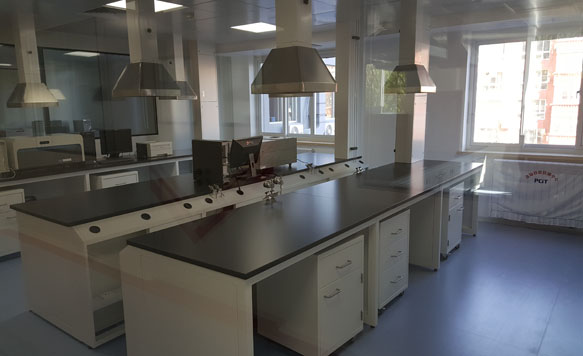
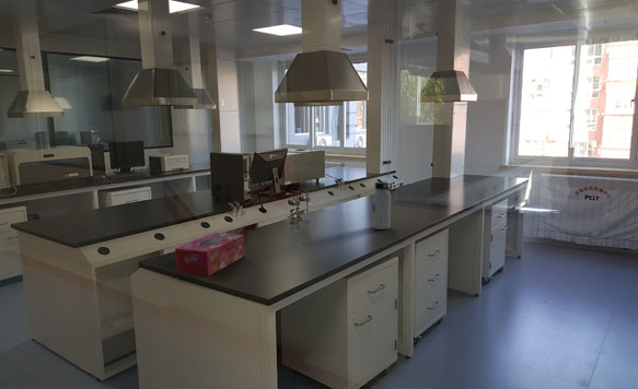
+ tissue box [174,232,246,278]
+ water bottle [372,180,392,231]
